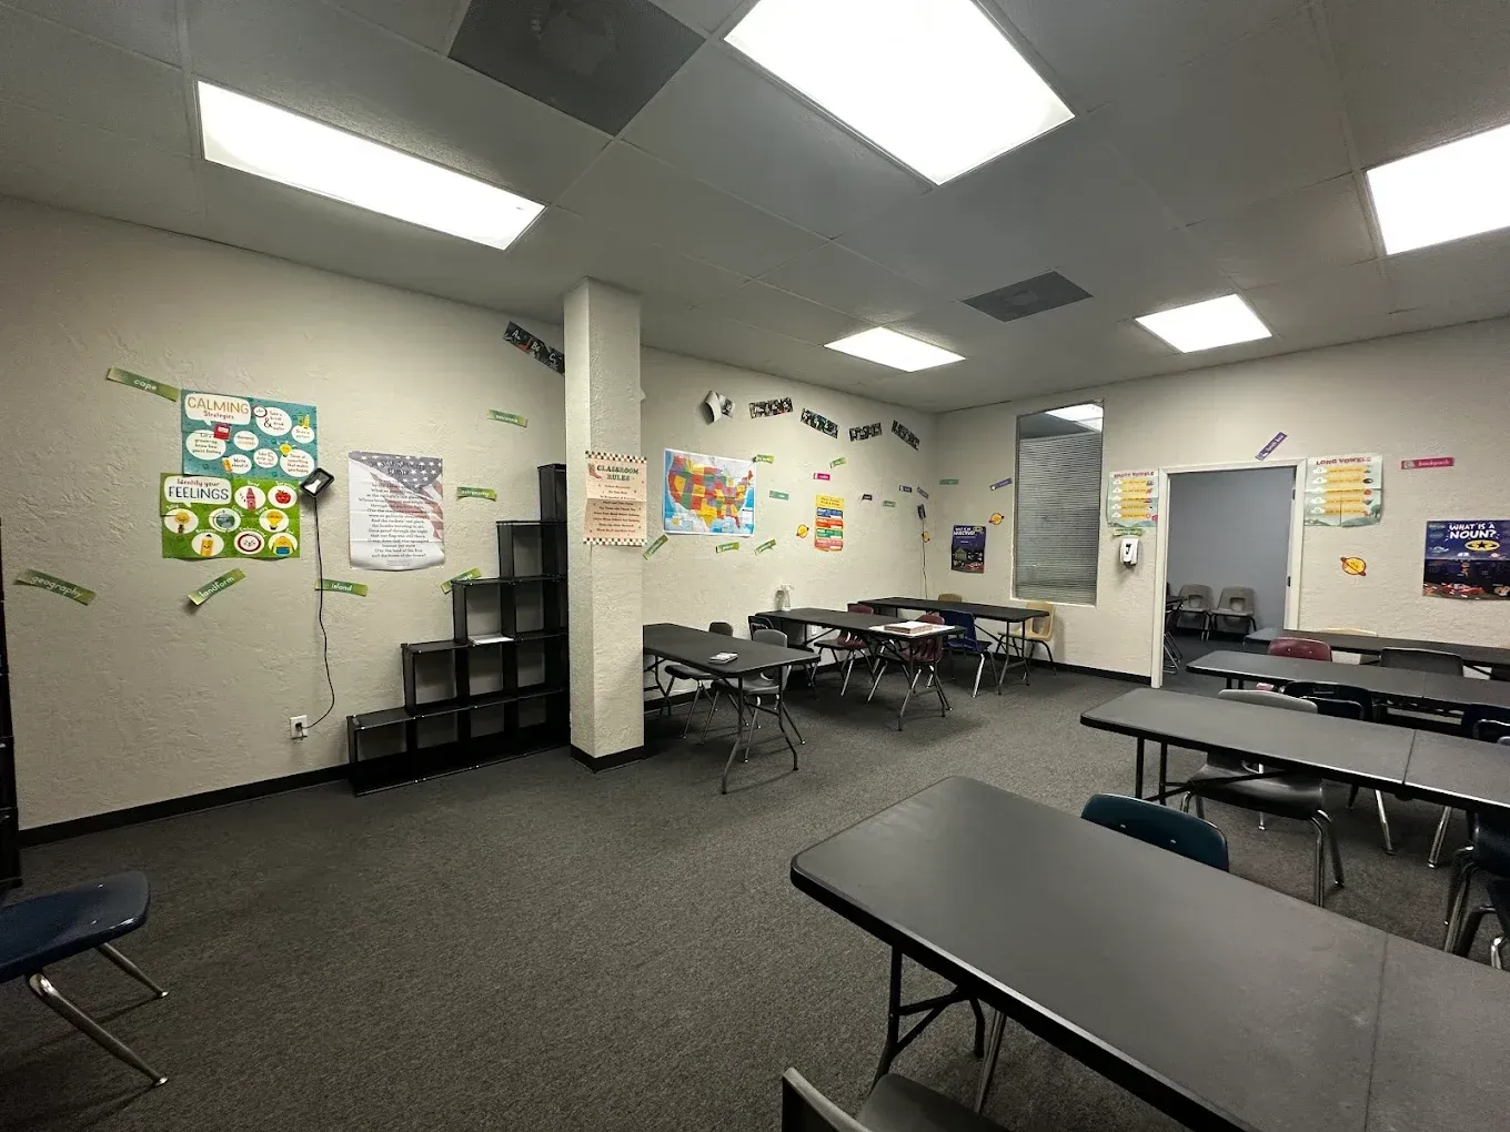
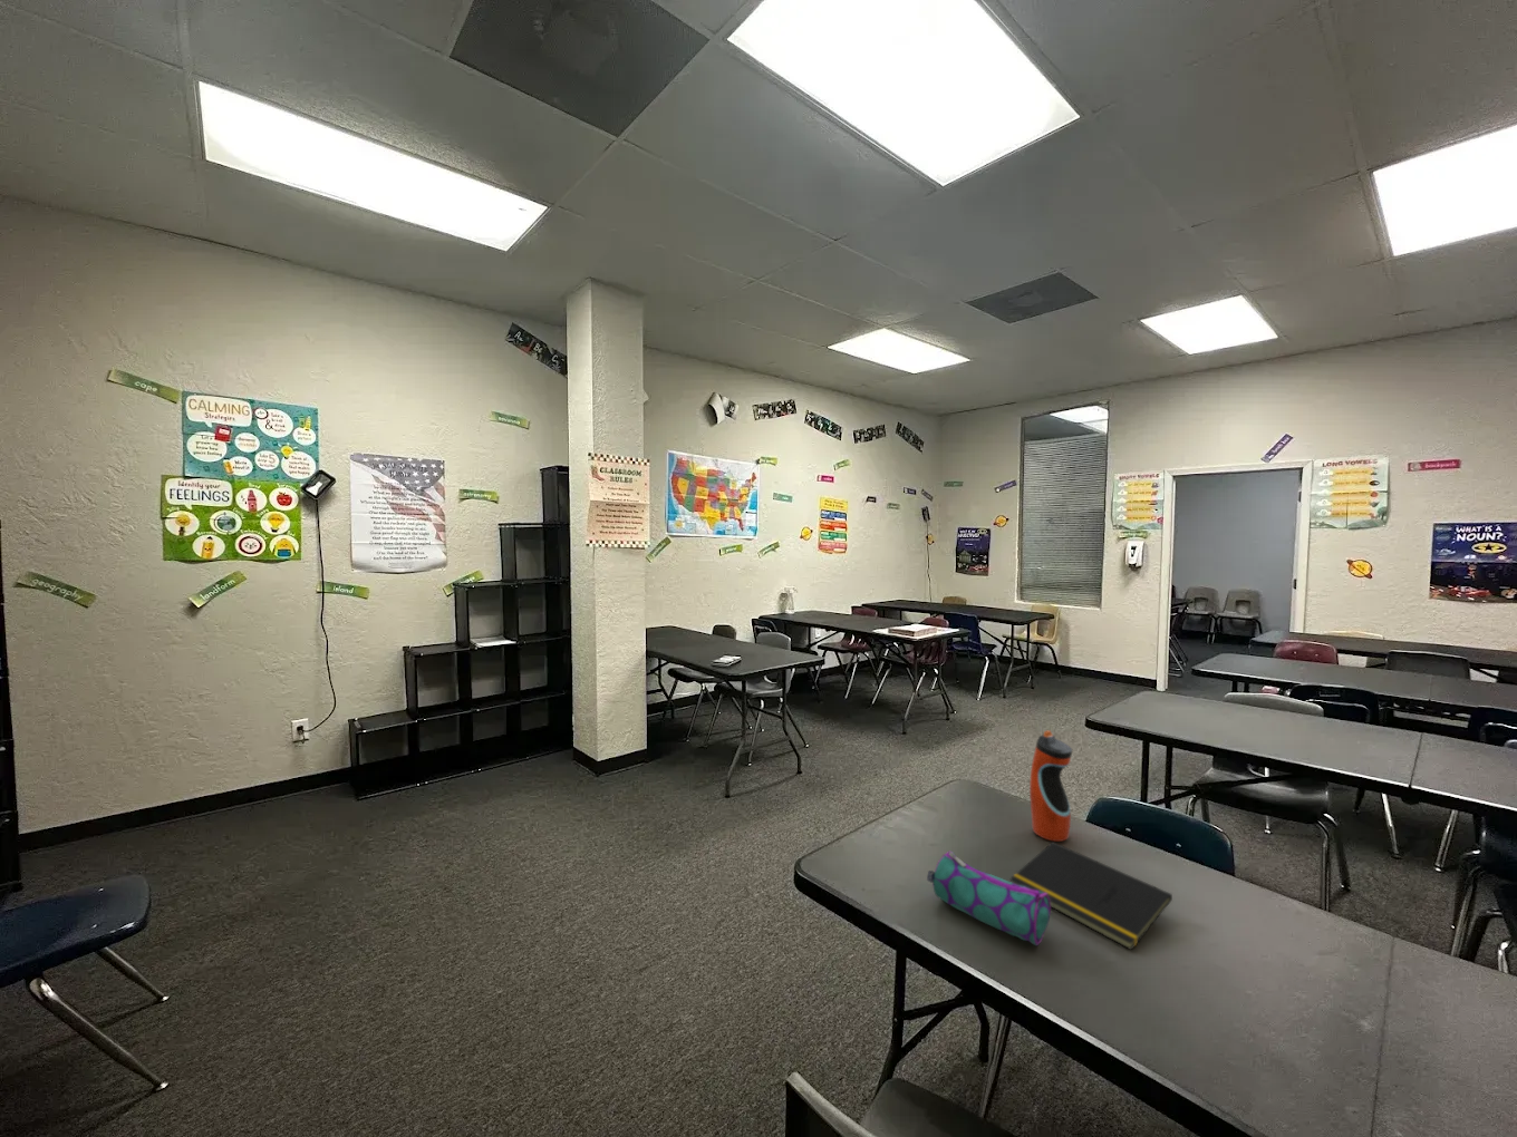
+ pencil case [926,850,1052,946]
+ water bottle [1028,729,1074,843]
+ notepad [1008,841,1173,951]
